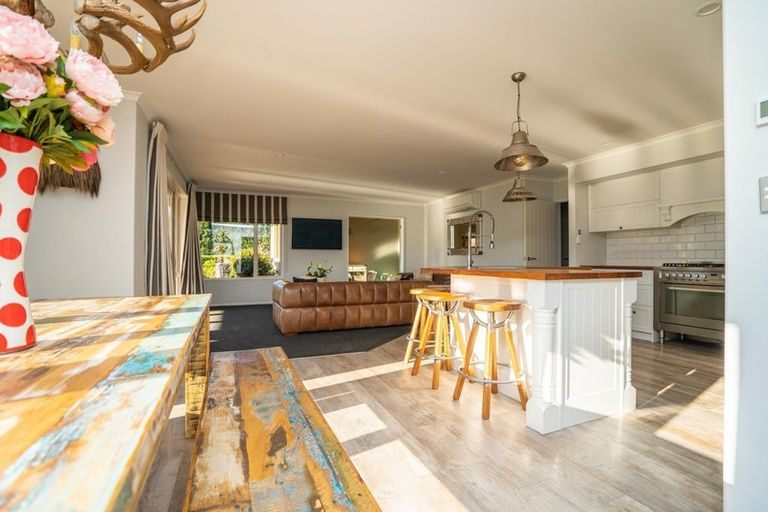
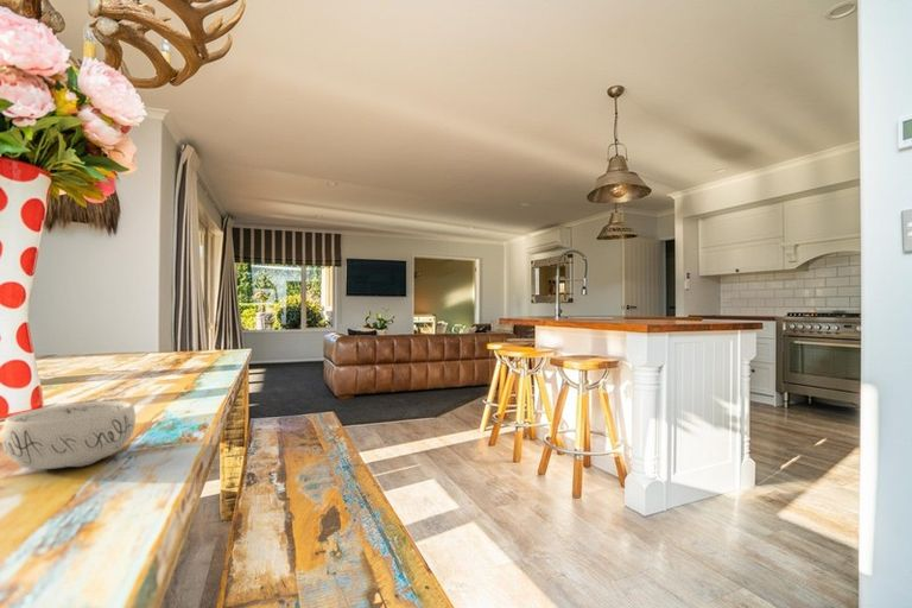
+ decorative bowl [1,400,137,470]
